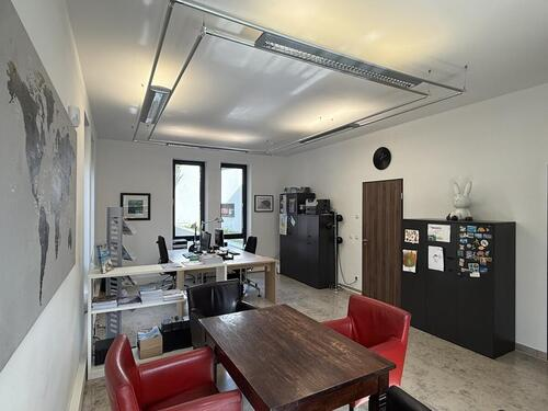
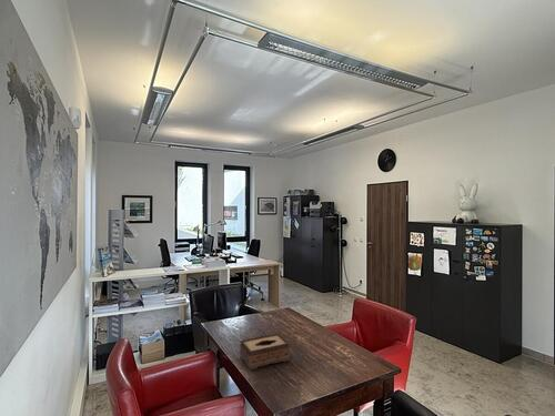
+ tissue box [239,333,291,371]
